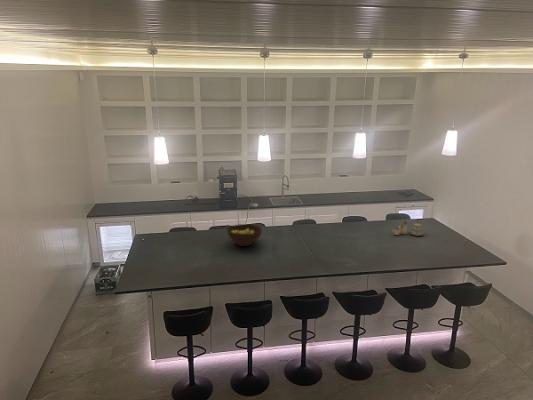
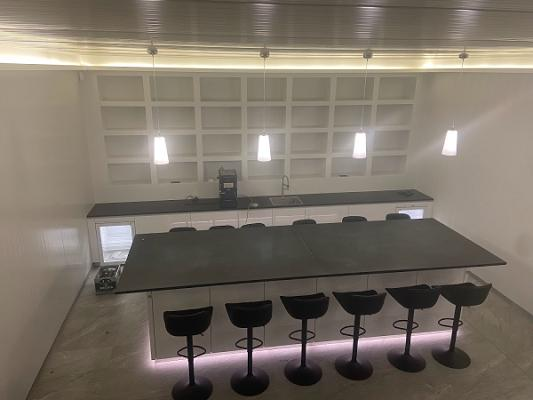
- tea set [392,218,425,237]
- fruit bowl [226,223,263,247]
